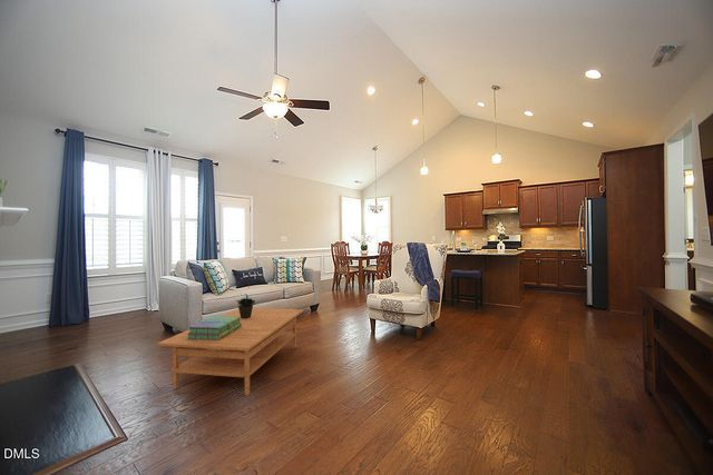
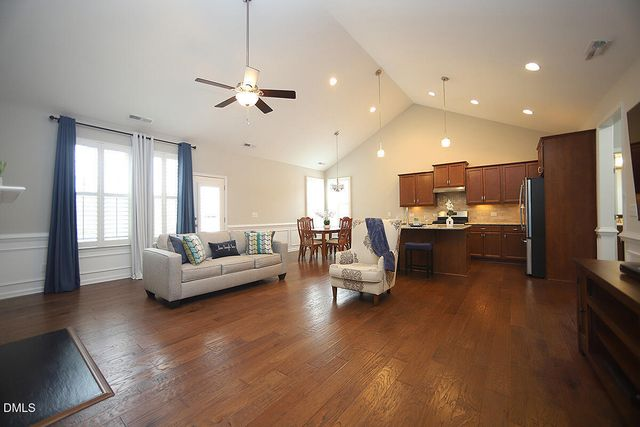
- coffee table [156,307,305,396]
- potted plant [235,284,257,319]
- stack of books [187,315,242,339]
